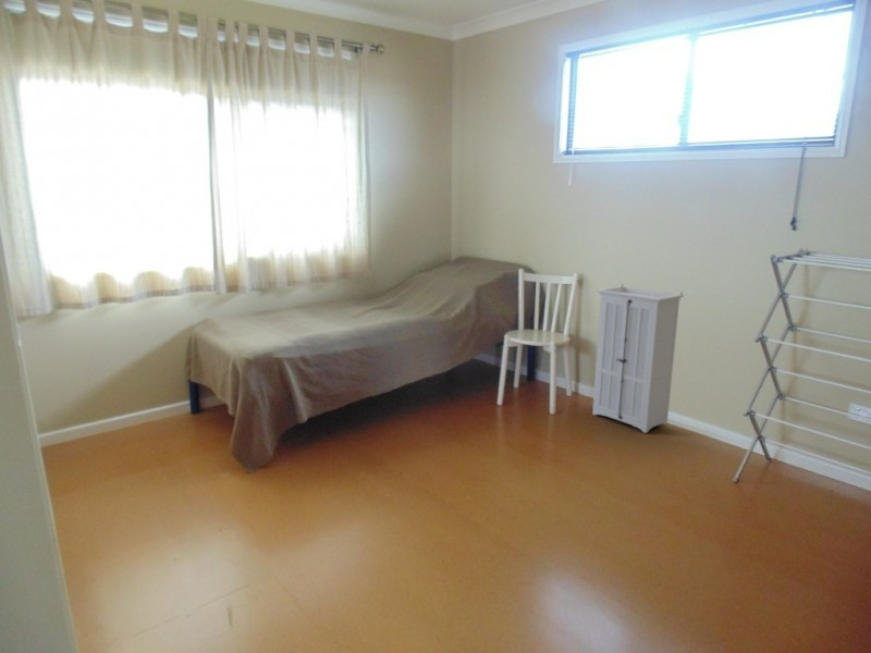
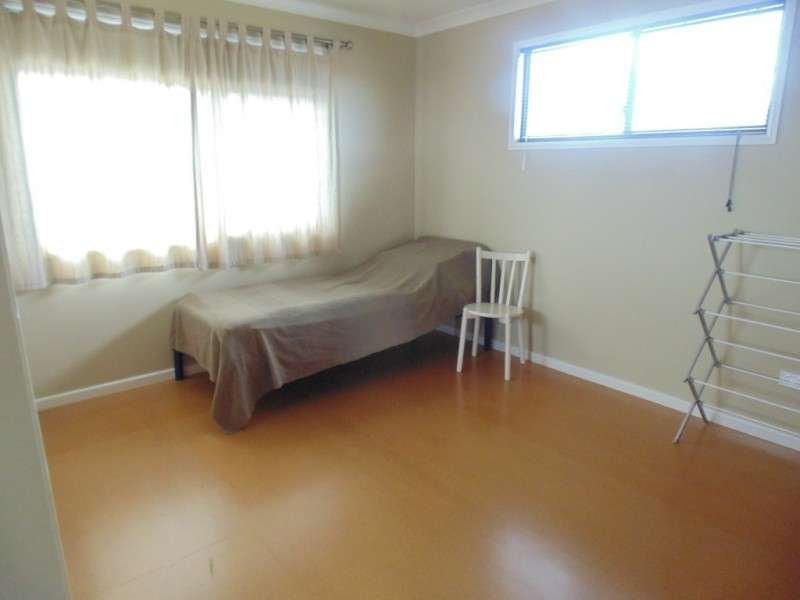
- storage cabinet [591,283,685,434]
